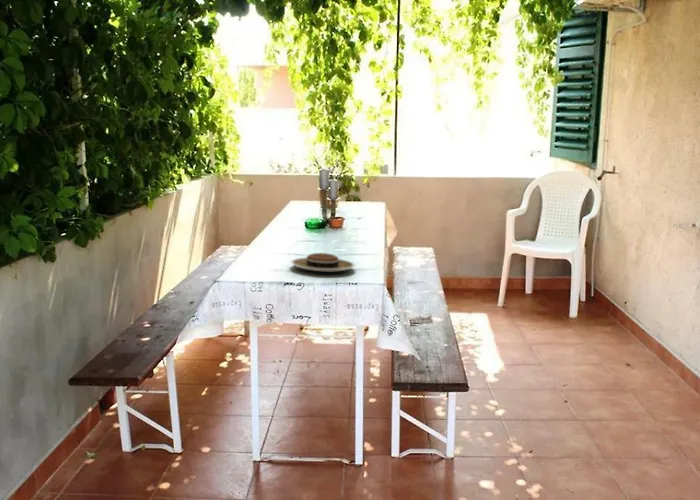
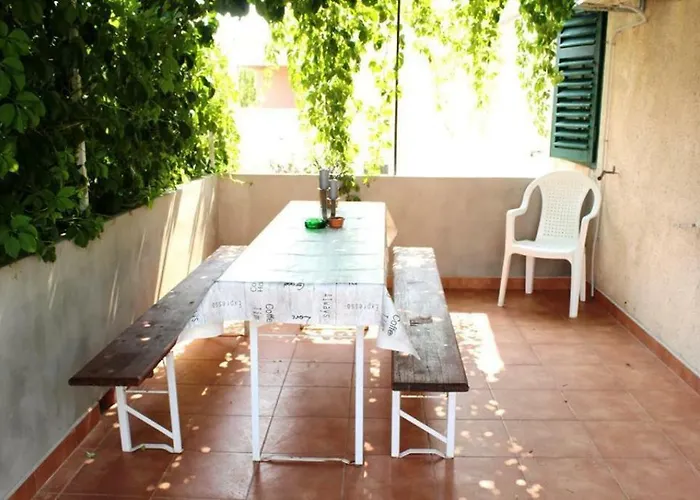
- plate [289,252,356,272]
